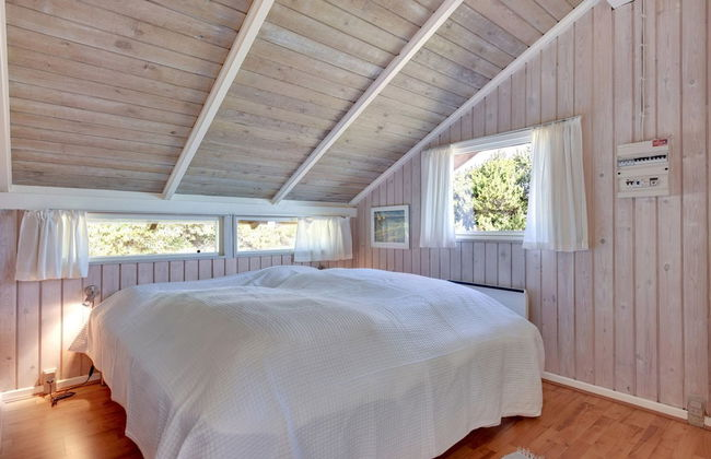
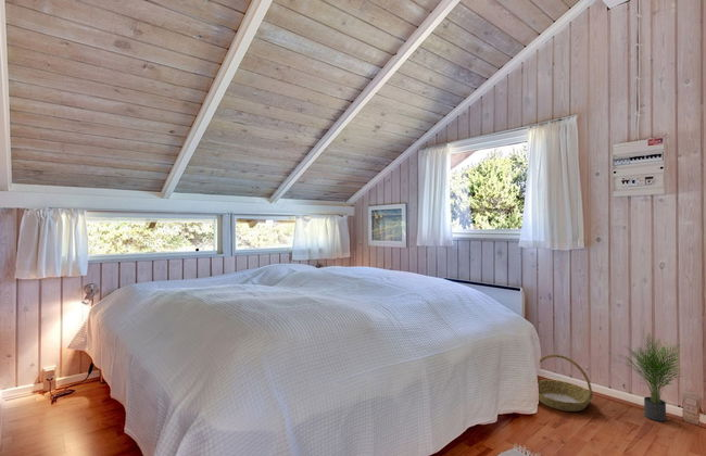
+ potted plant [618,332,685,422]
+ basket [538,354,594,413]
